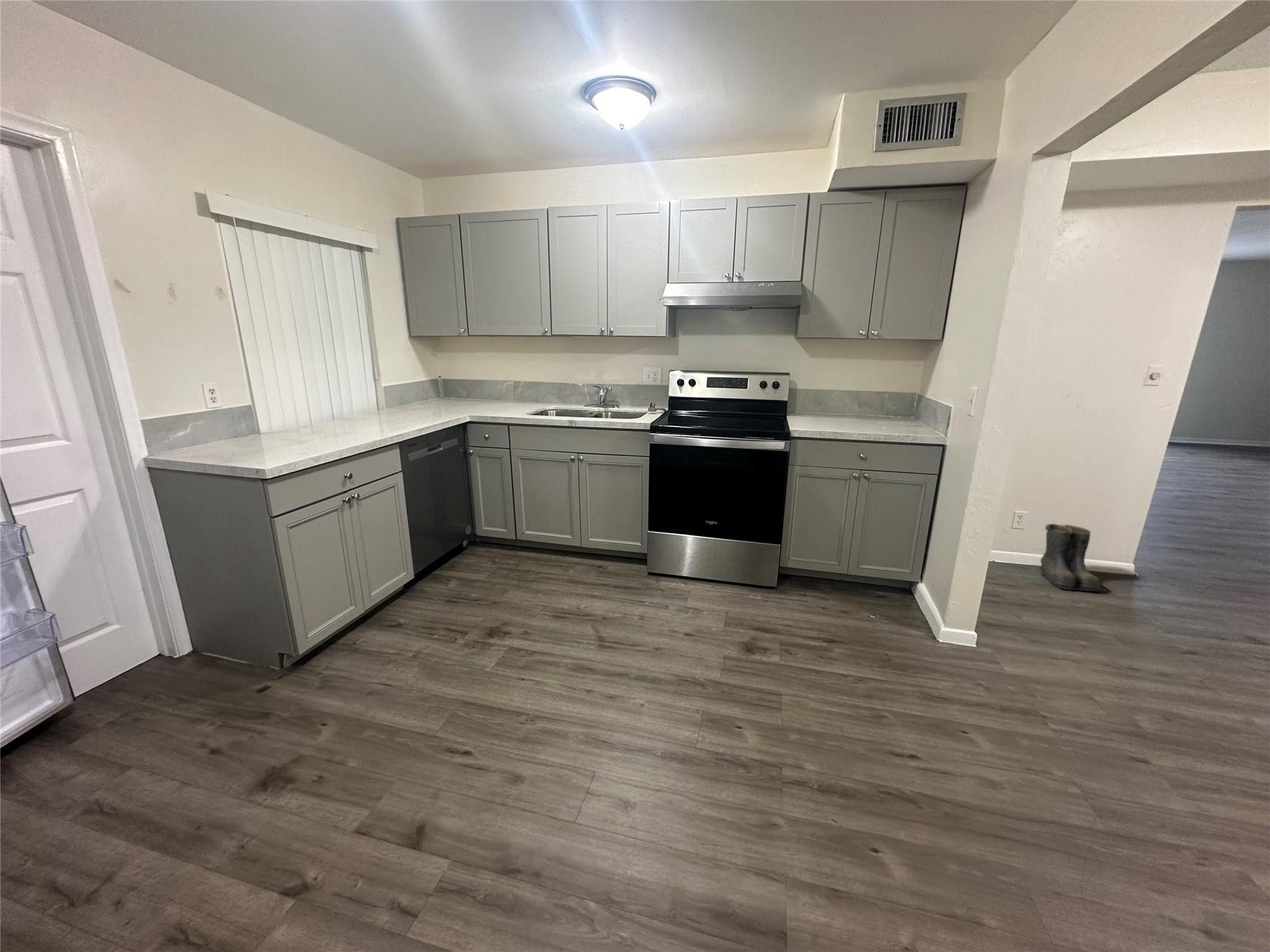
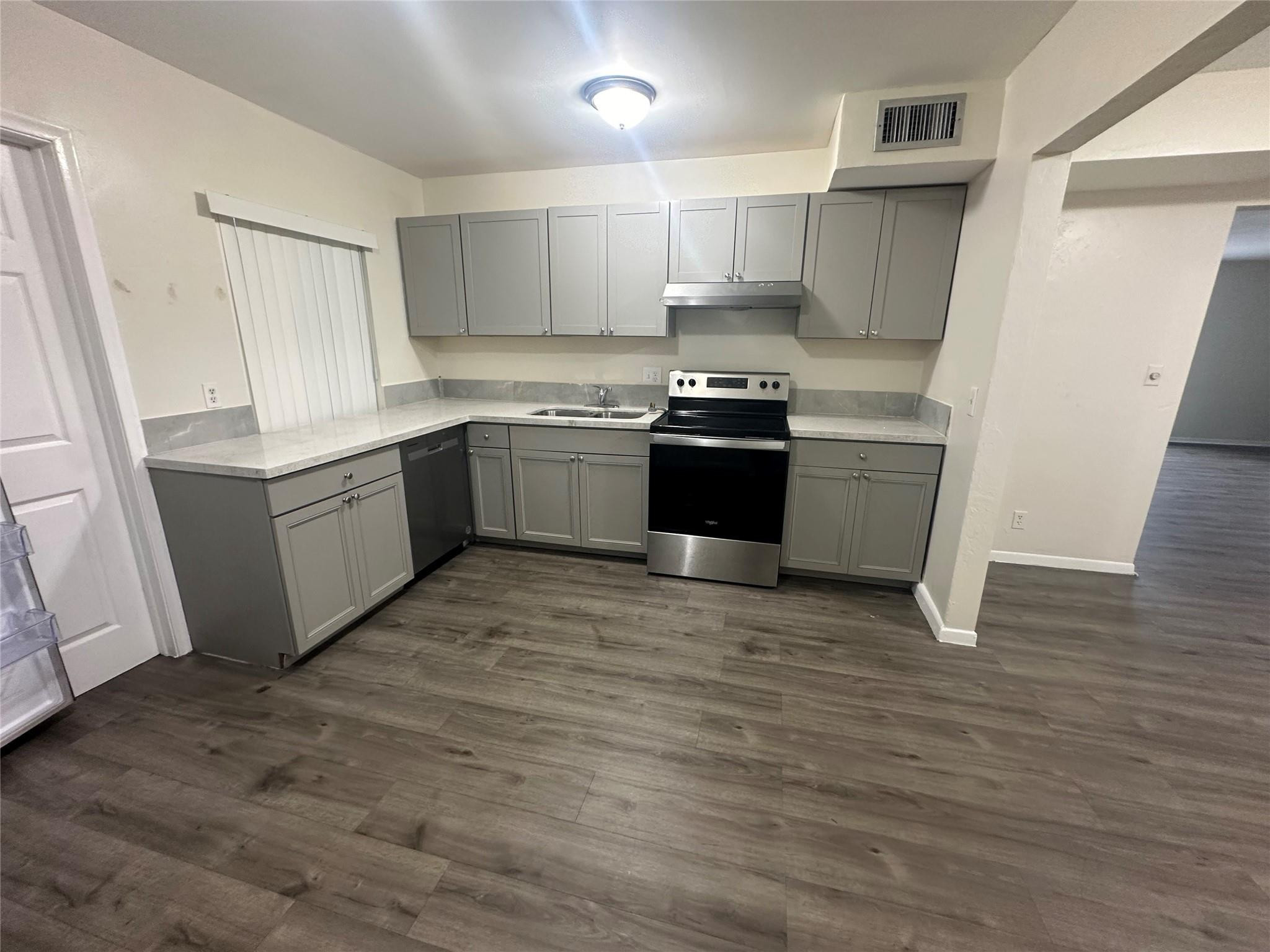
- boots [1039,523,1104,592]
